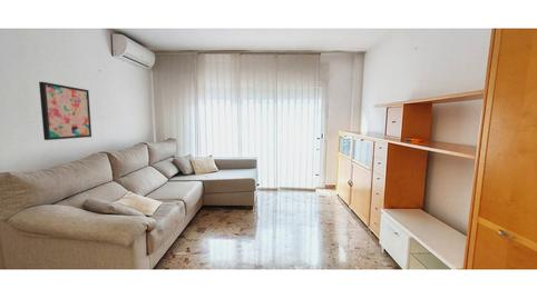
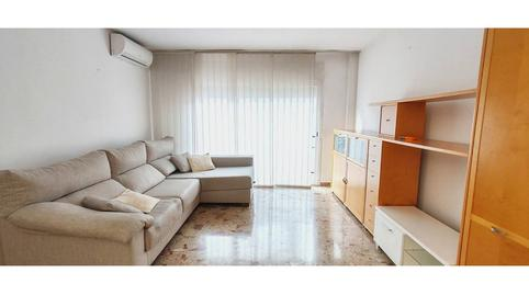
- wall art [38,81,92,141]
